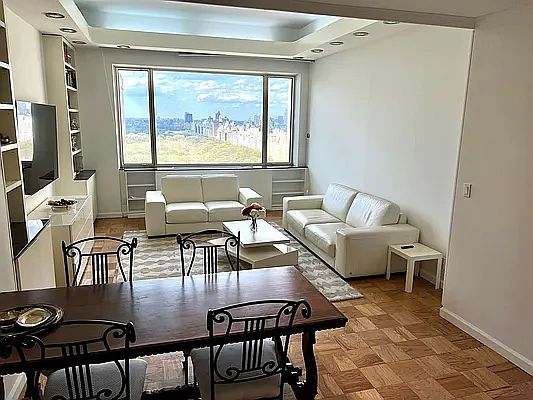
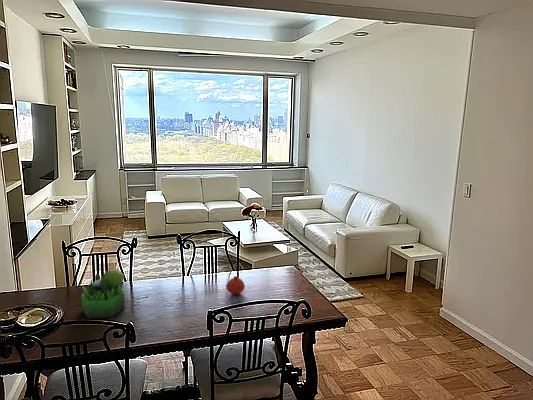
+ fruit [225,275,246,295]
+ plant [80,268,126,319]
